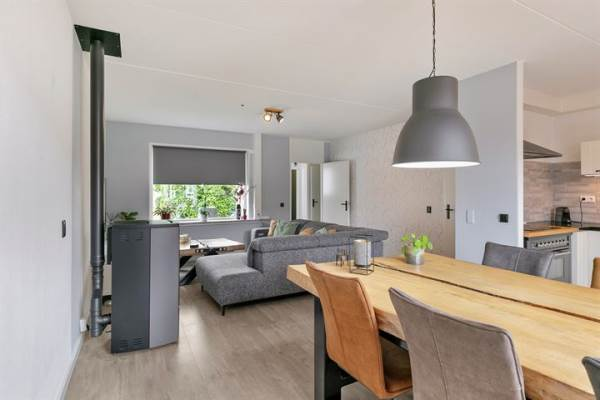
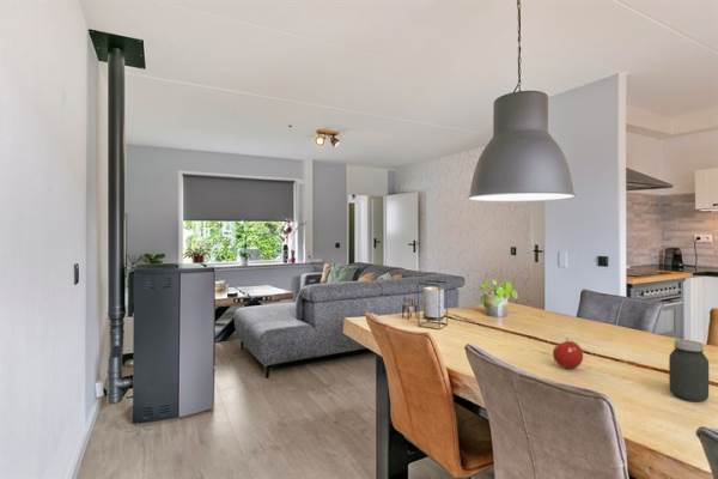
+ jar [668,339,710,402]
+ fruit [552,338,584,369]
